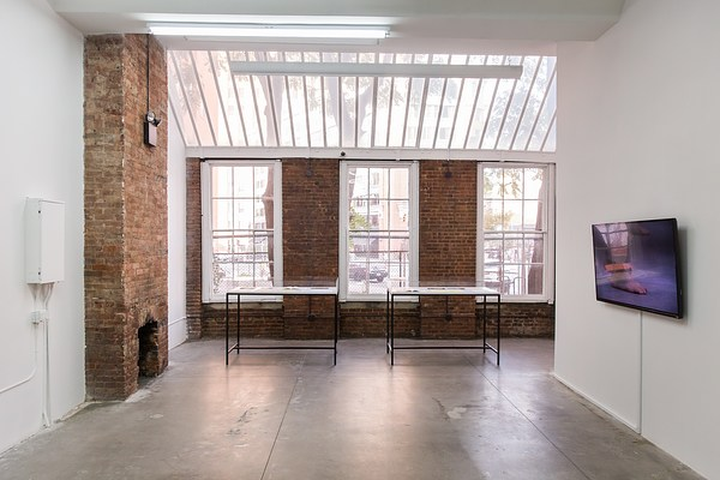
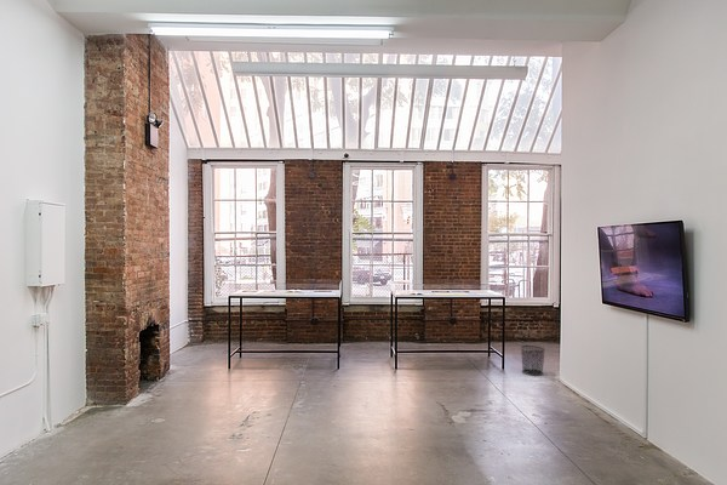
+ waste bin [519,344,546,377]
